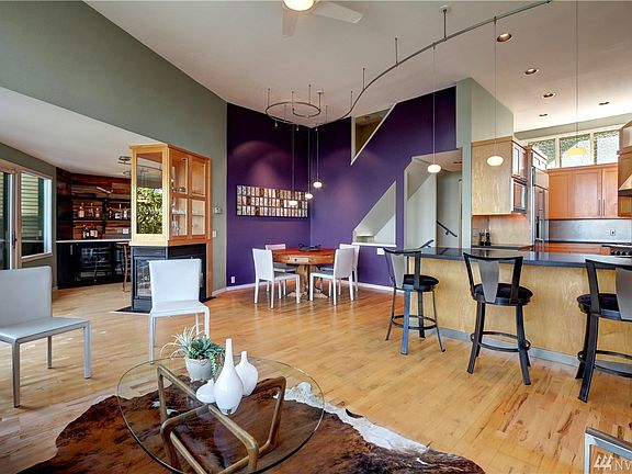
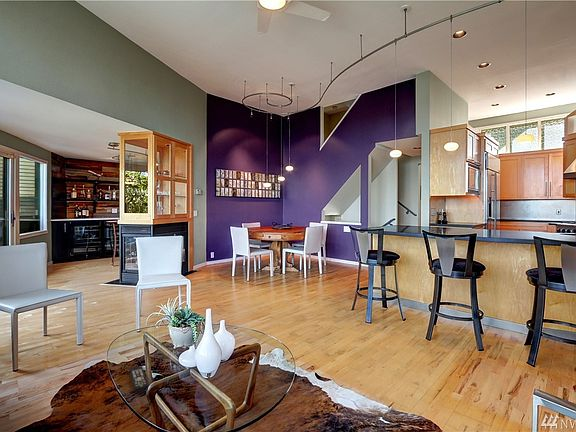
+ remote control [128,365,150,393]
